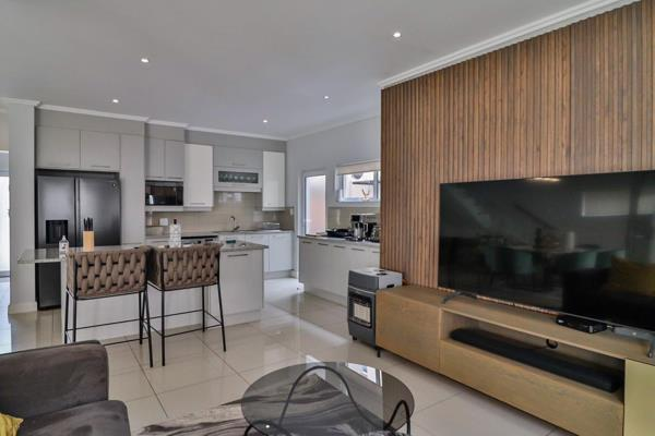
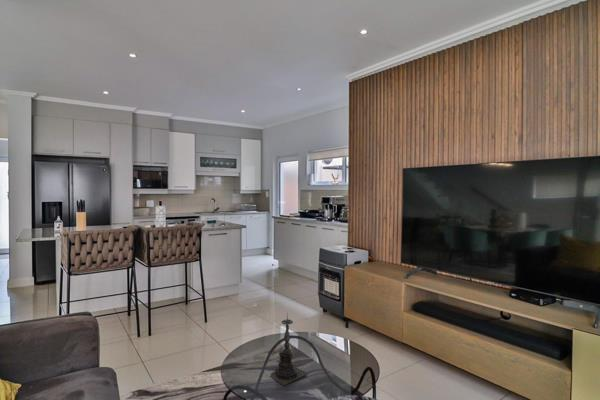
+ candle holder [268,312,308,386]
